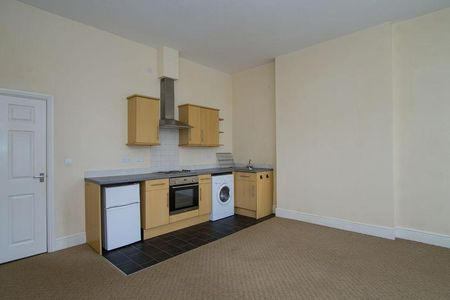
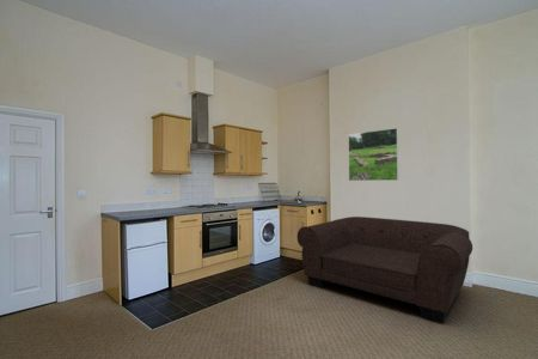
+ sofa [296,215,473,324]
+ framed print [348,127,399,182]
